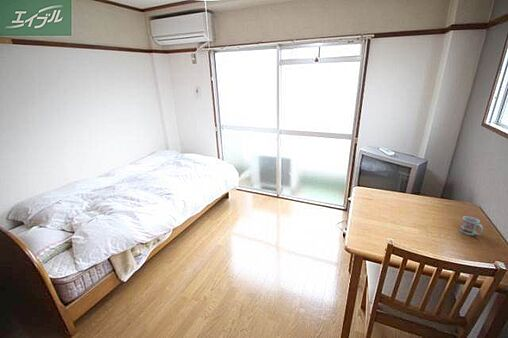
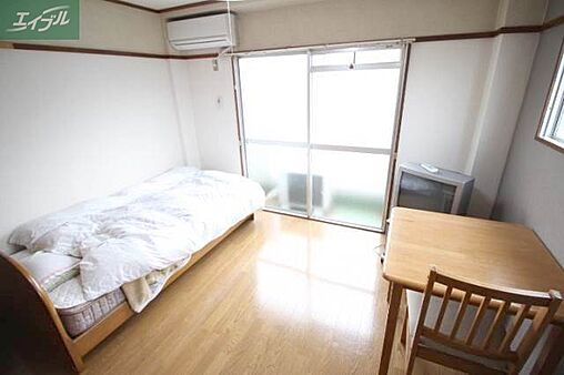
- cup [459,215,484,236]
